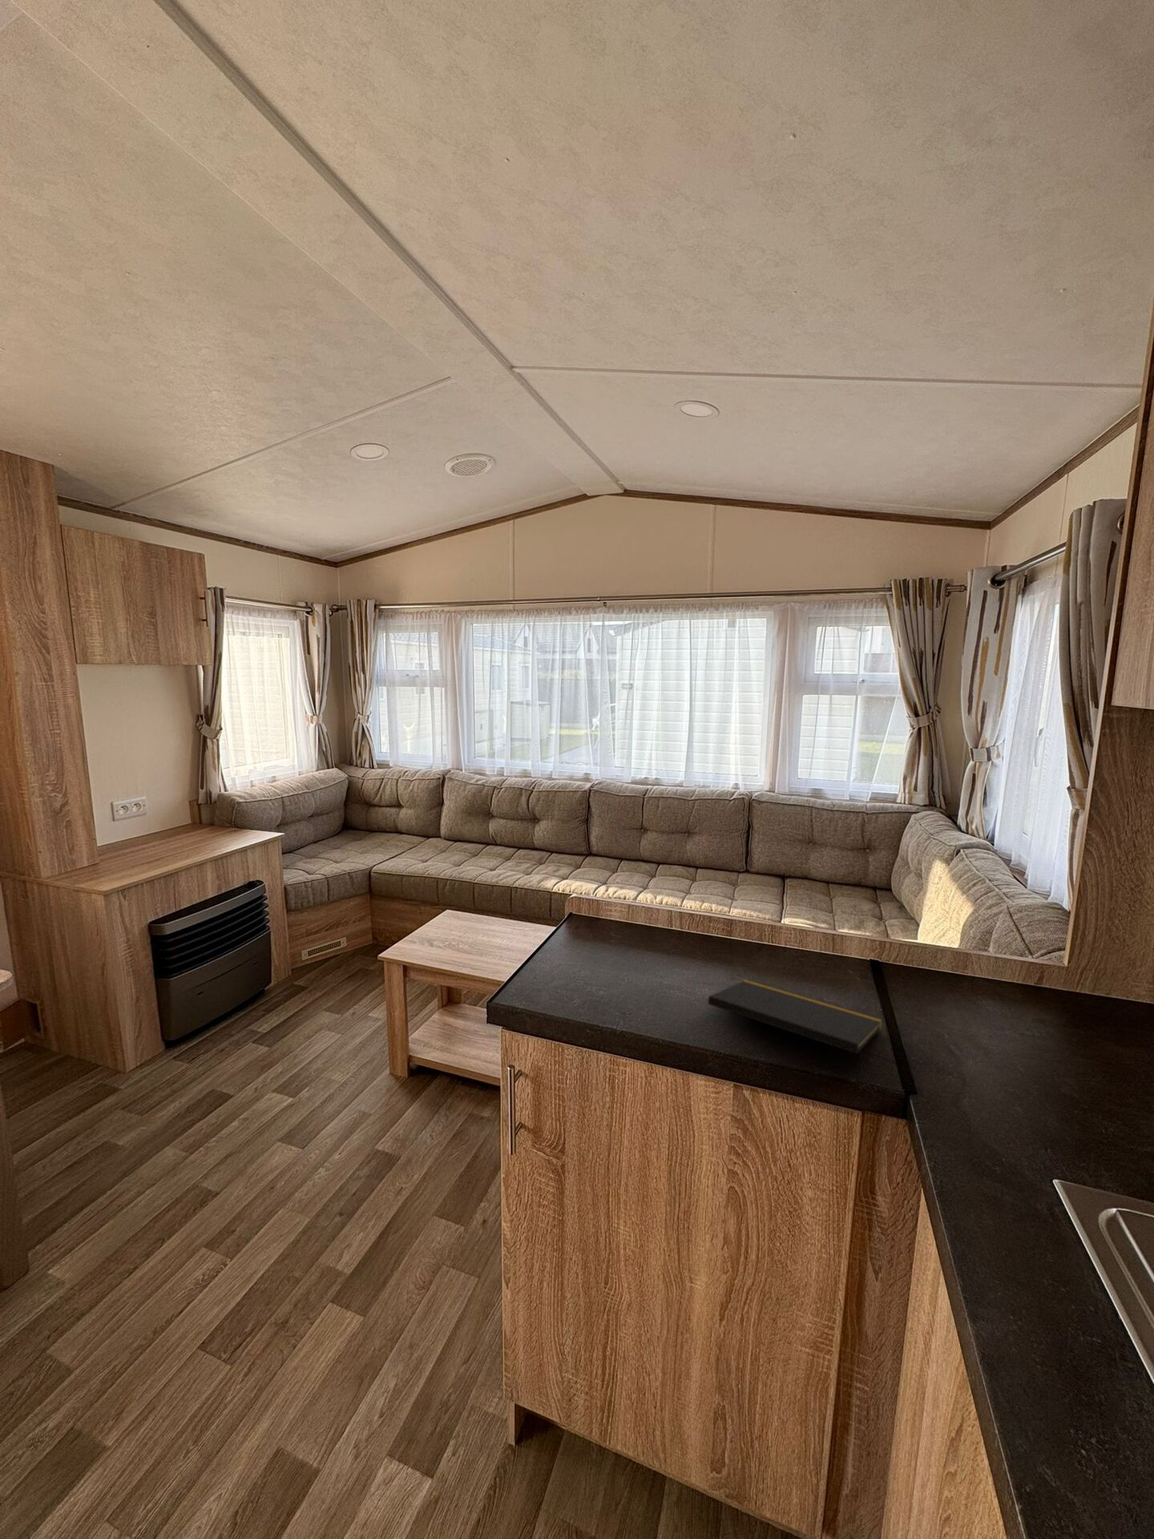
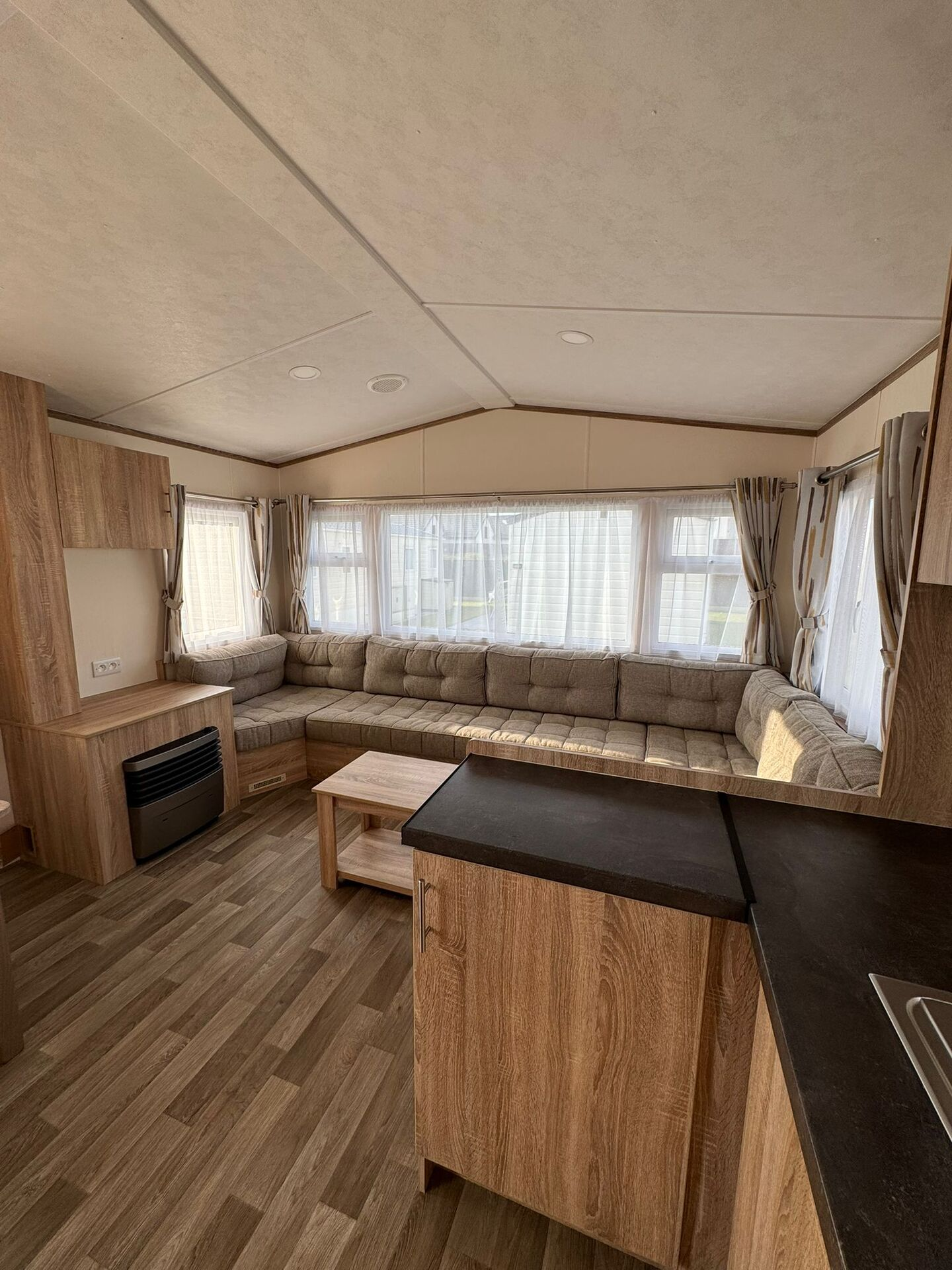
- notepad [708,978,884,1076]
